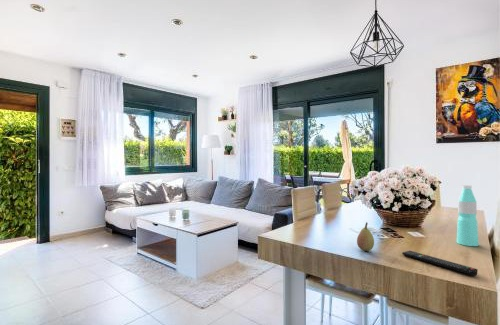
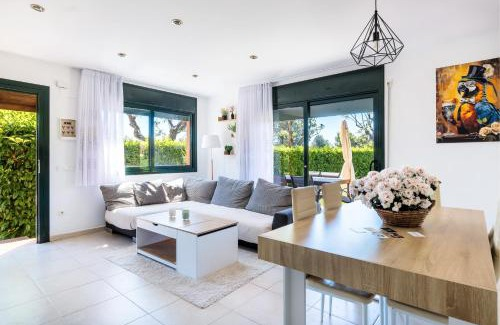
- fruit [356,221,375,252]
- remote control [401,250,478,277]
- water bottle [456,184,480,247]
